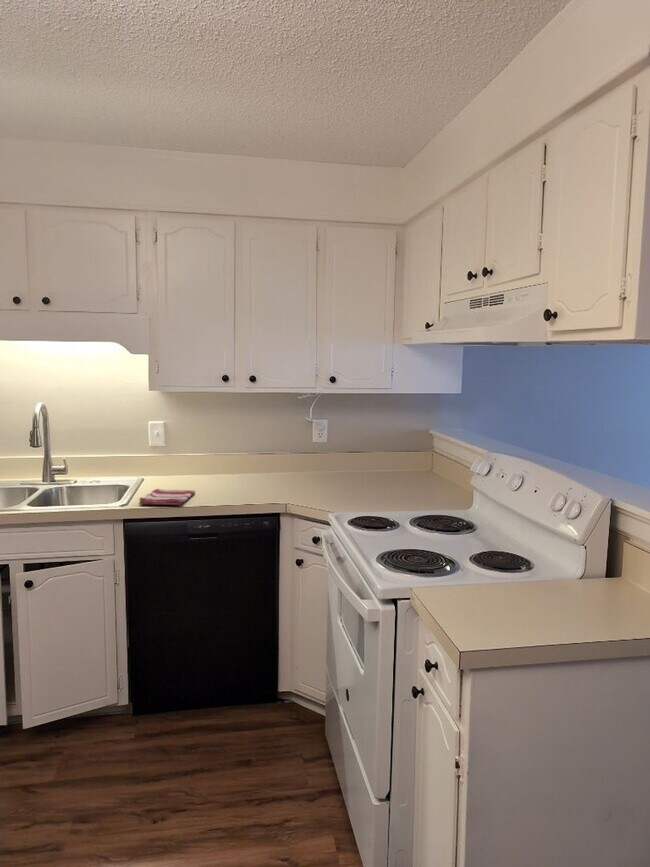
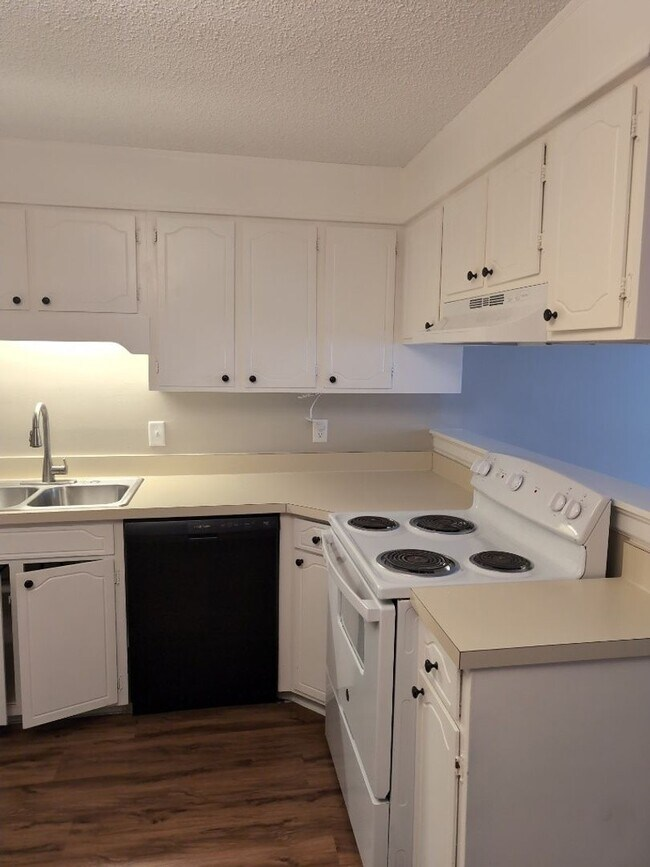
- dish towel [138,488,196,506]
